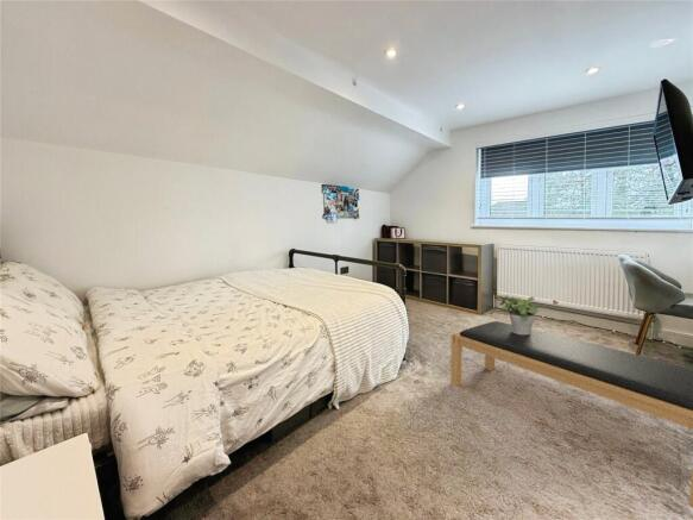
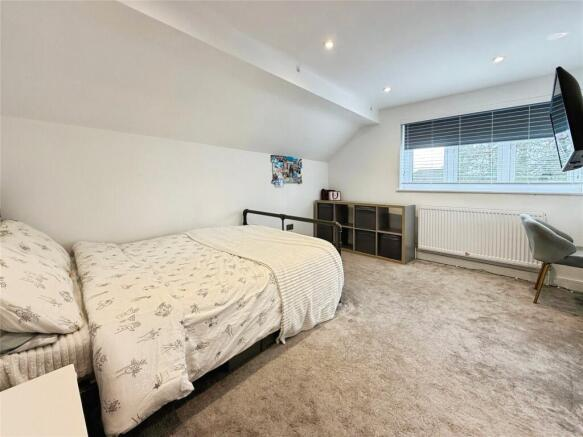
- potted plant [496,293,540,334]
- bench [449,320,693,508]
